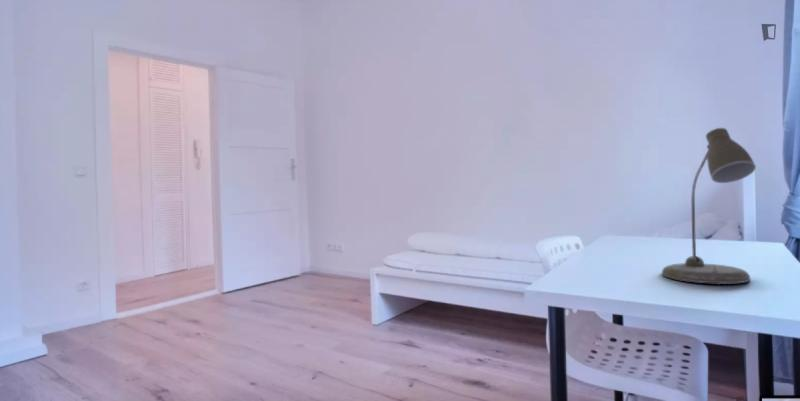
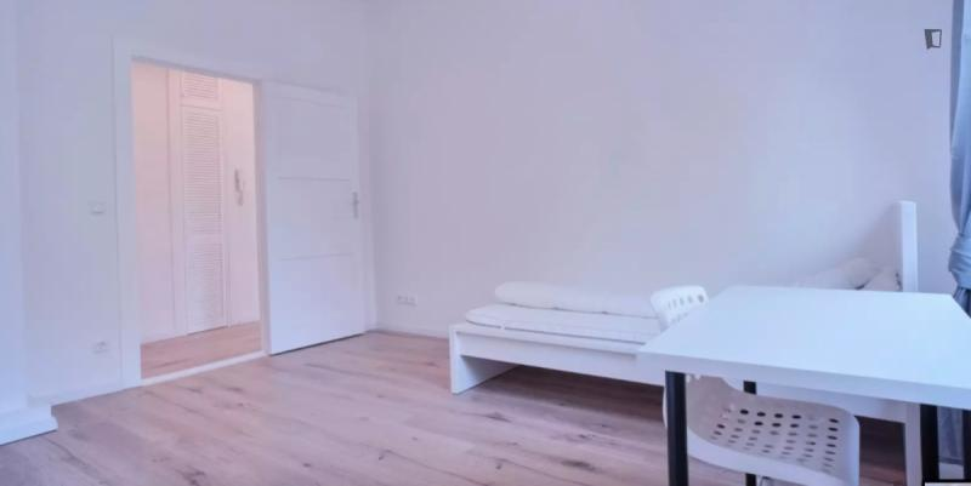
- desk lamp [661,127,757,285]
